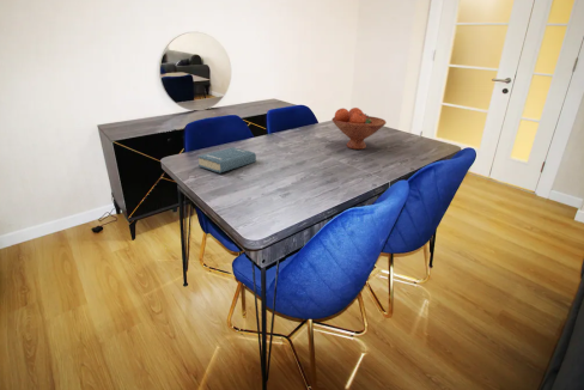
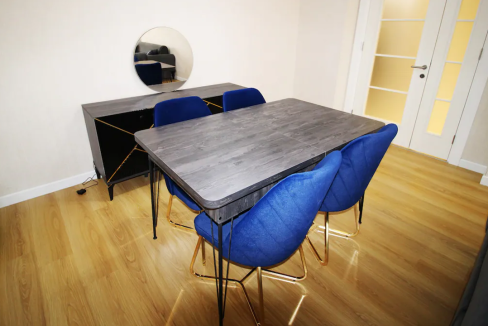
- book [196,146,257,173]
- fruit bowl [330,106,388,151]
